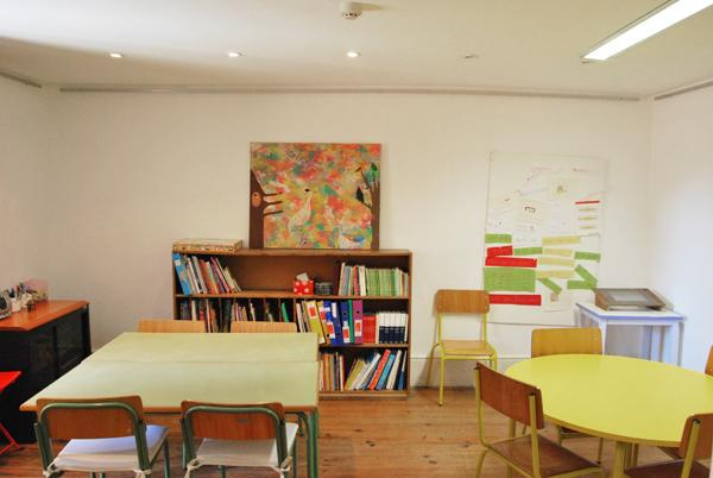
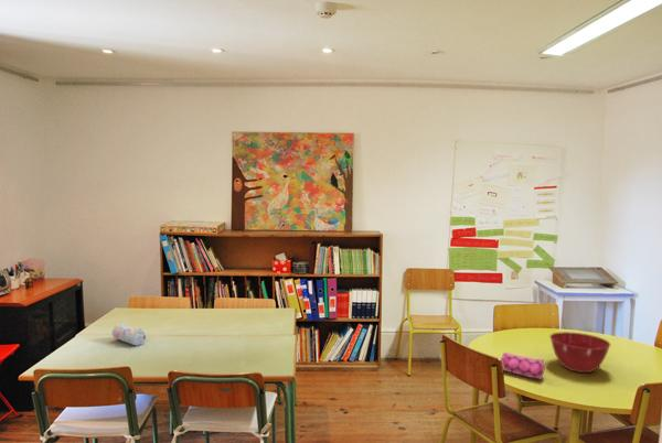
+ pencil case [111,322,147,346]
+ mixing bowl [548,331,611,374]
+ pencil case [500,352,547,380]
